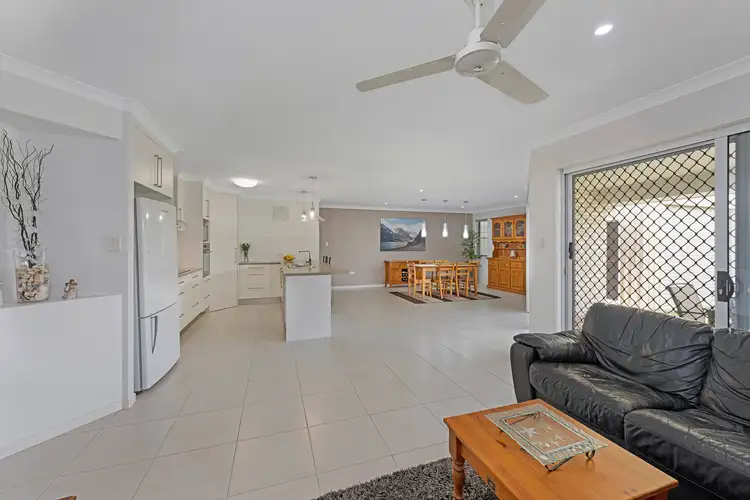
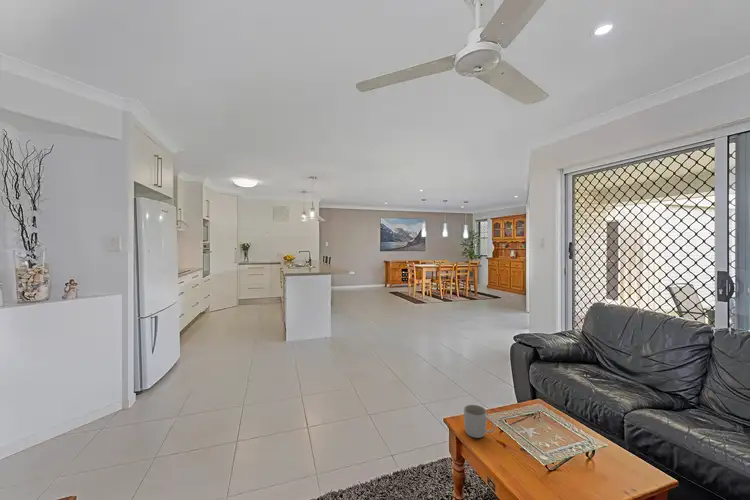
+ mug [463,404,496,439]
